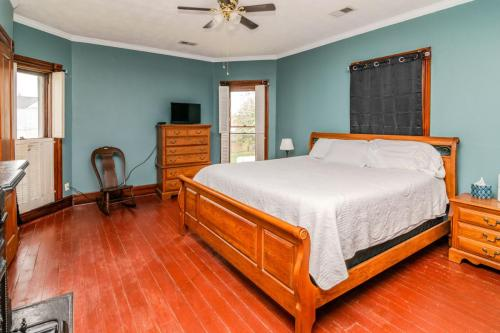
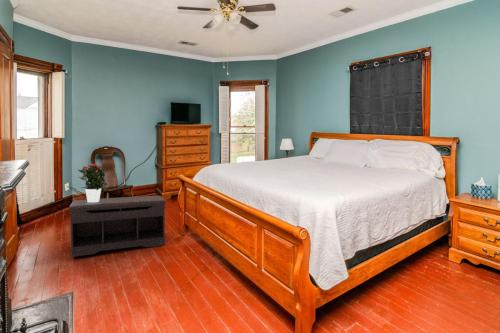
+ potted flower [76,162,108,202]
+ bench [68,195,166,258]
